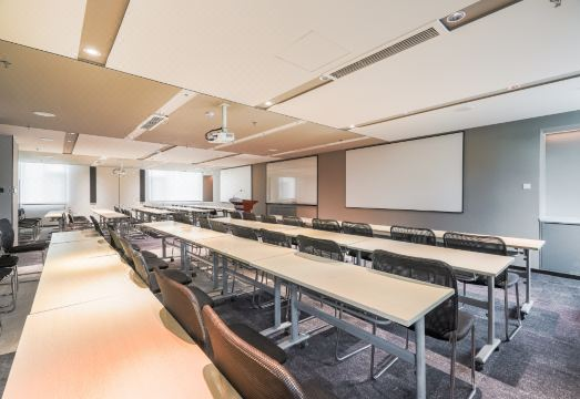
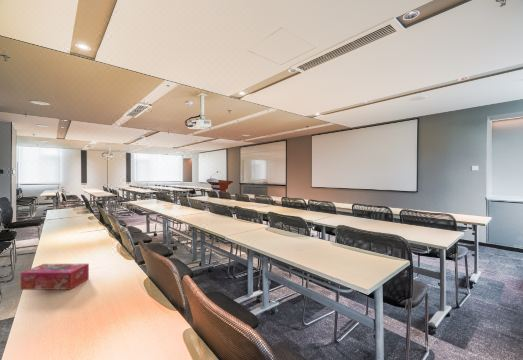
+ tissue box [20,263,90,291]
